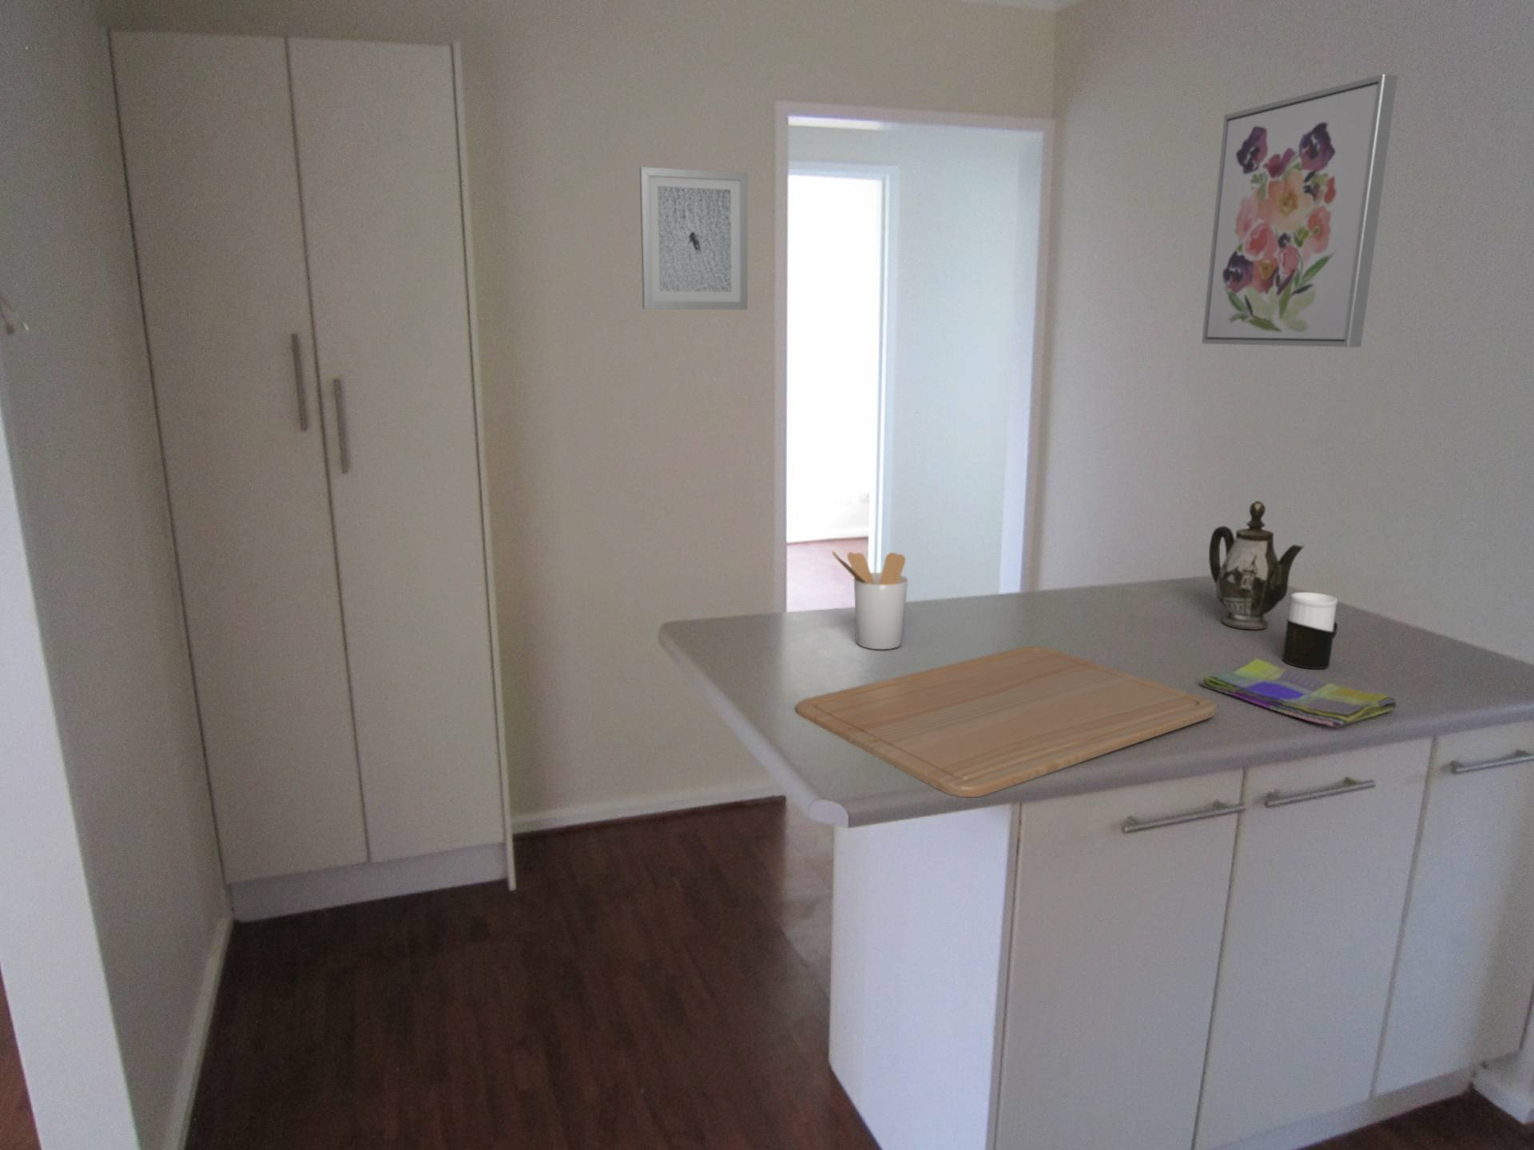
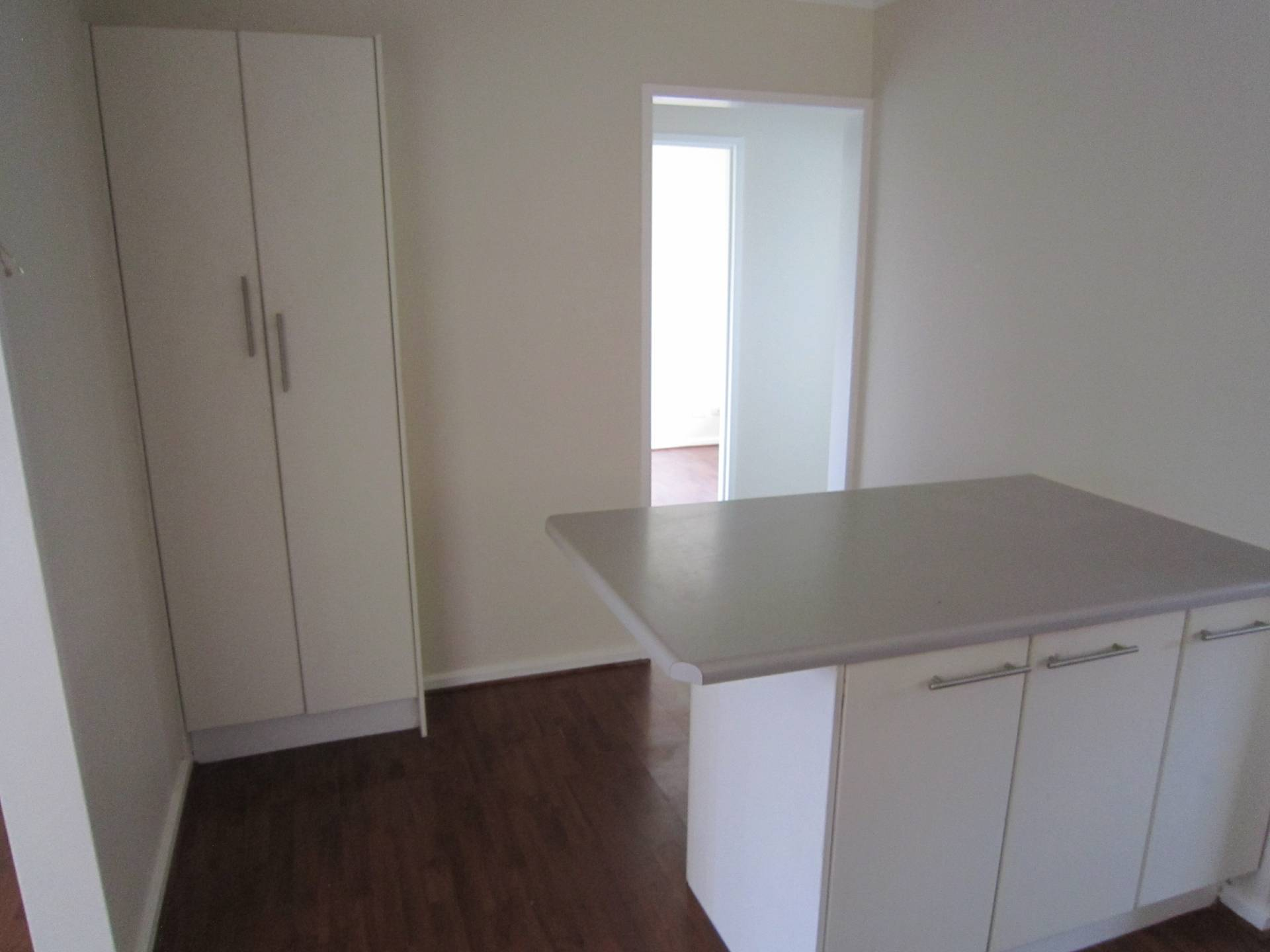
- cup [1282,592,1338,670]
- wall art [1201,74,1399,348]
- wall art [639,167,749,310]
- utensil holder [831,551,908,650]
- dish towel [1198,657,1399,730]
- teapot [1208,500,1306,631]
- chopping board [796,645,1216,797]
